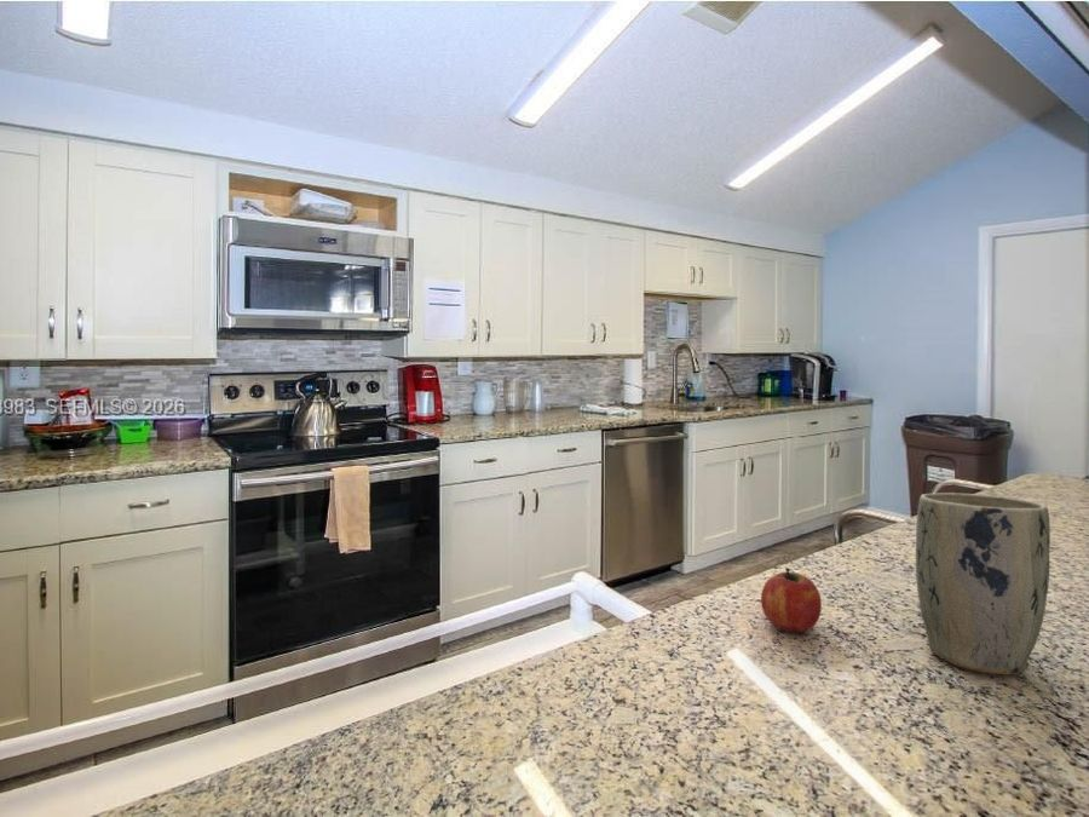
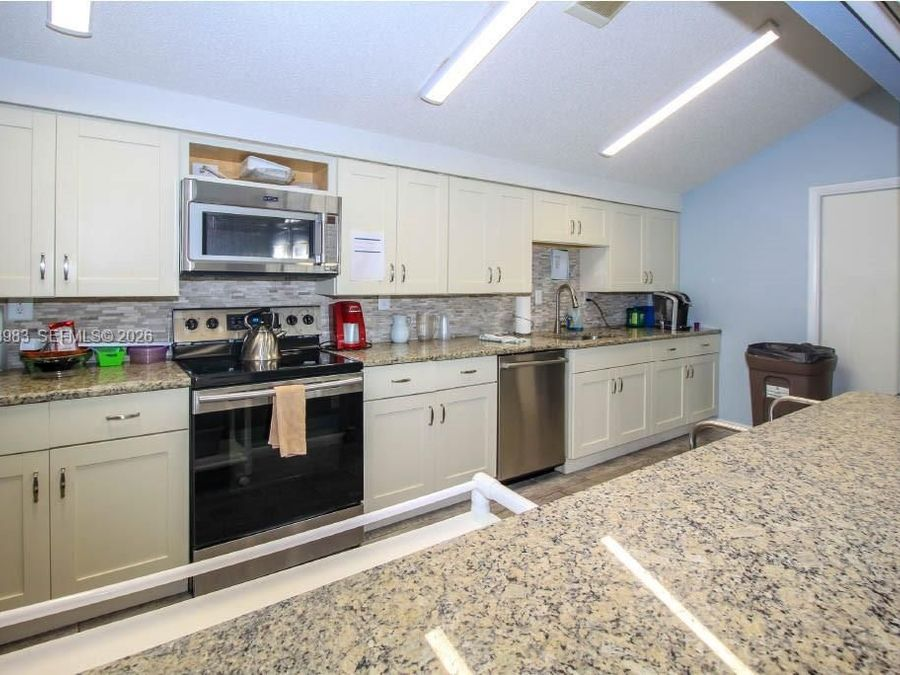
- fruit [760,566,823,633]
- plant pot [915,491,1051,675]
